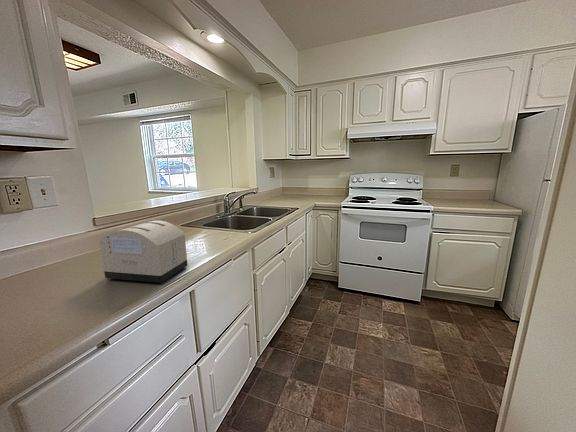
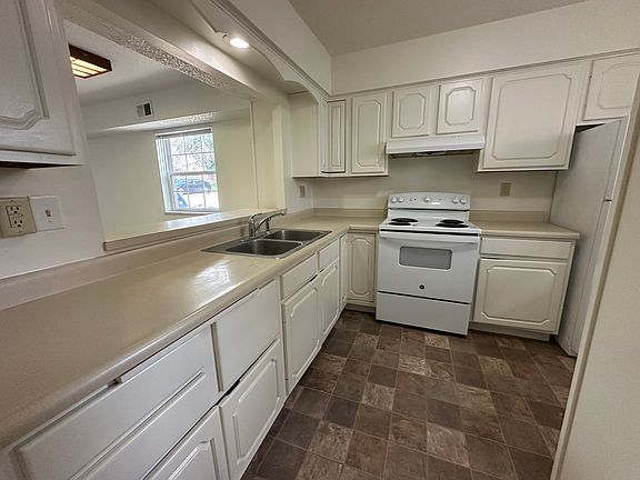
- toaster [98,218,189,284]
